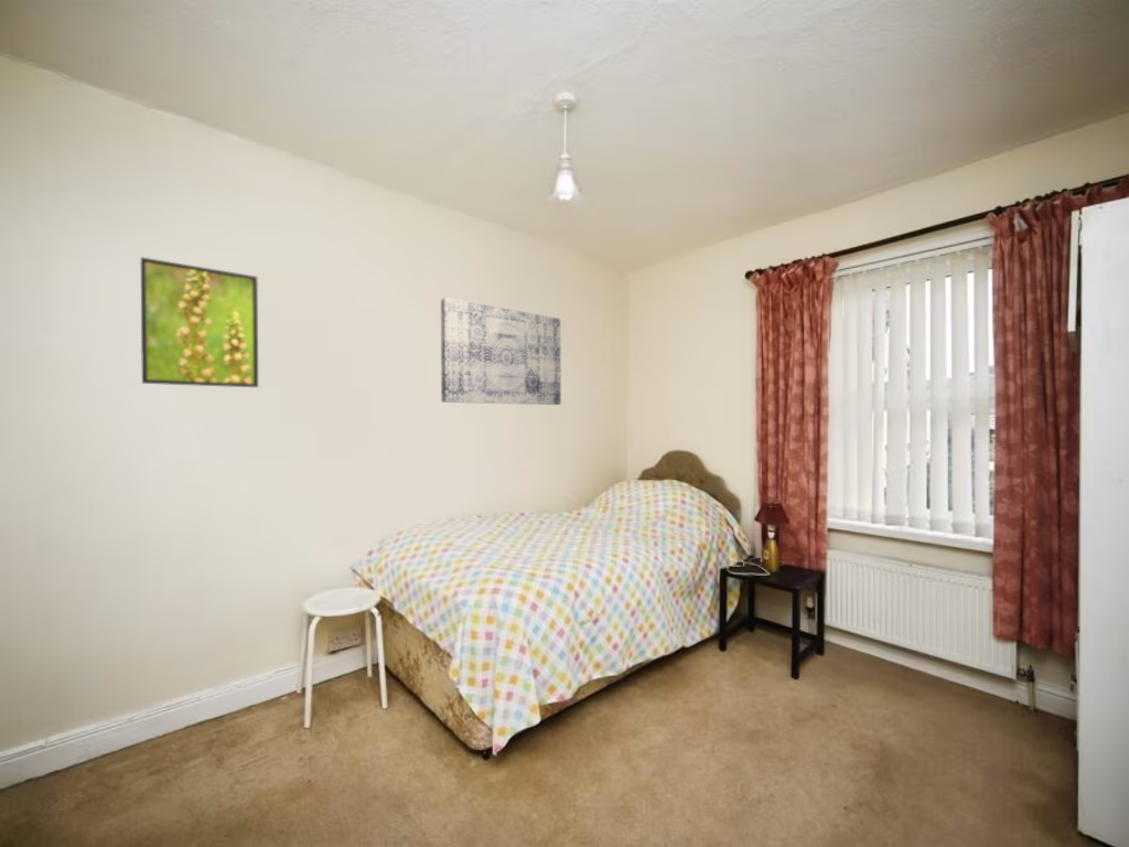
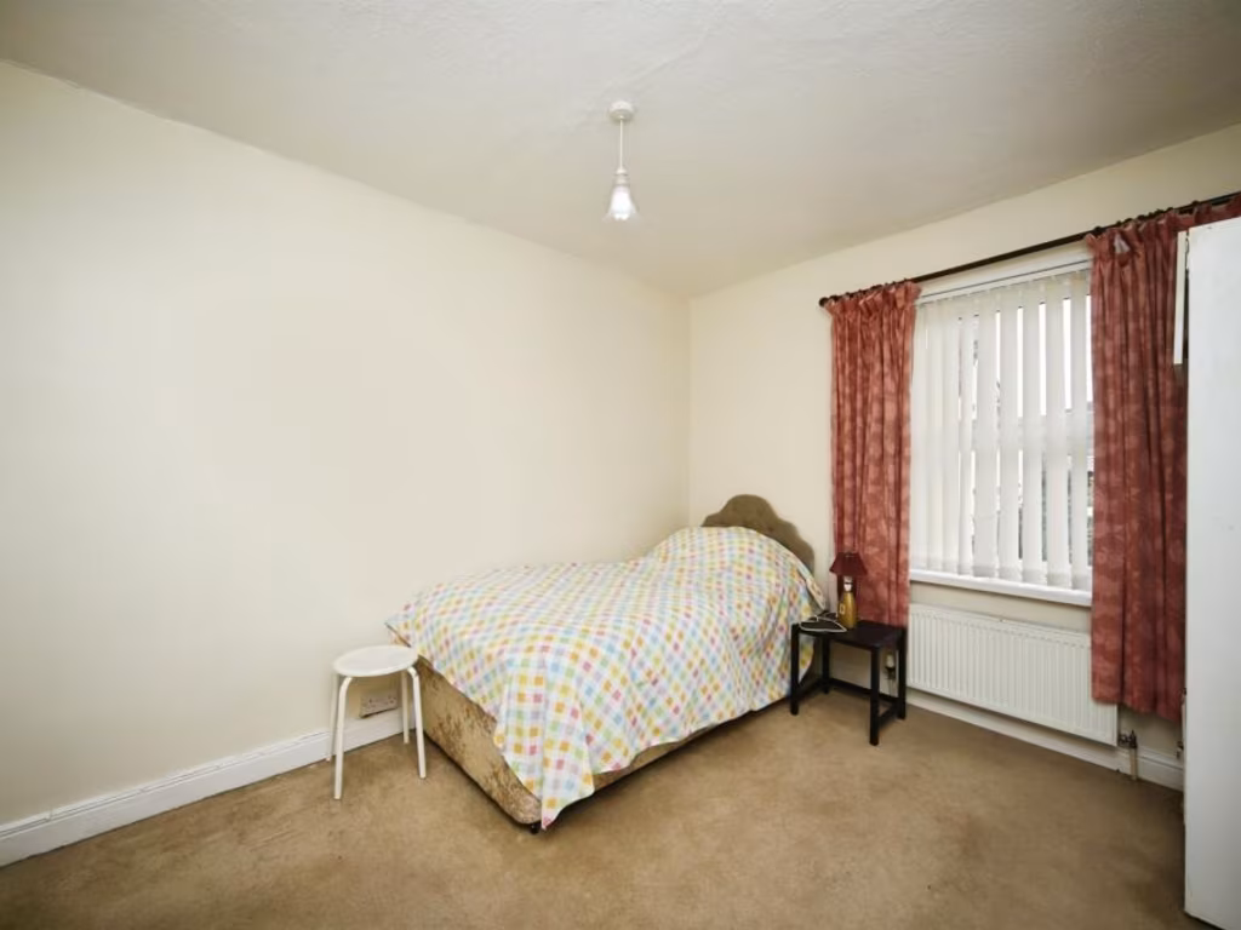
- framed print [140,256,259,388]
- wall art [440,297,562,406]
